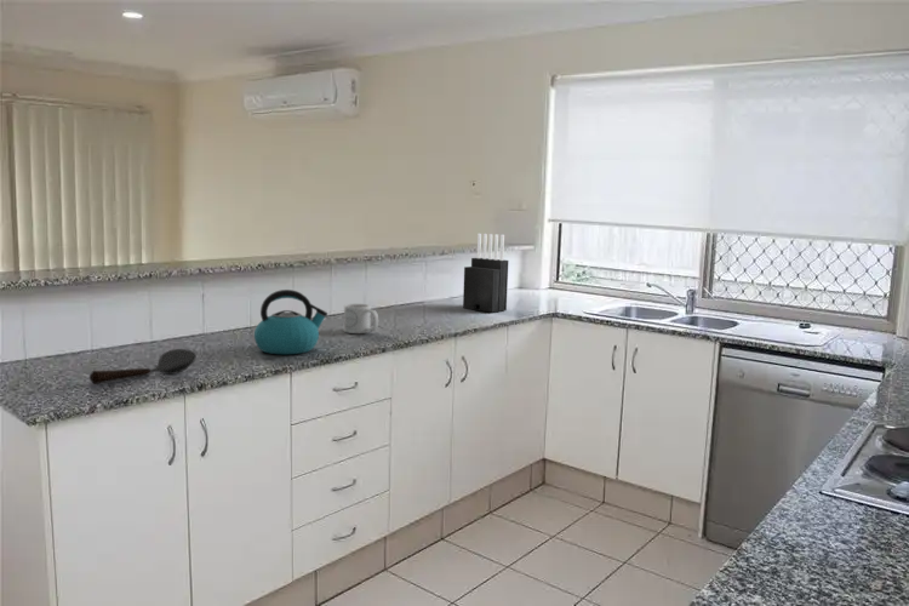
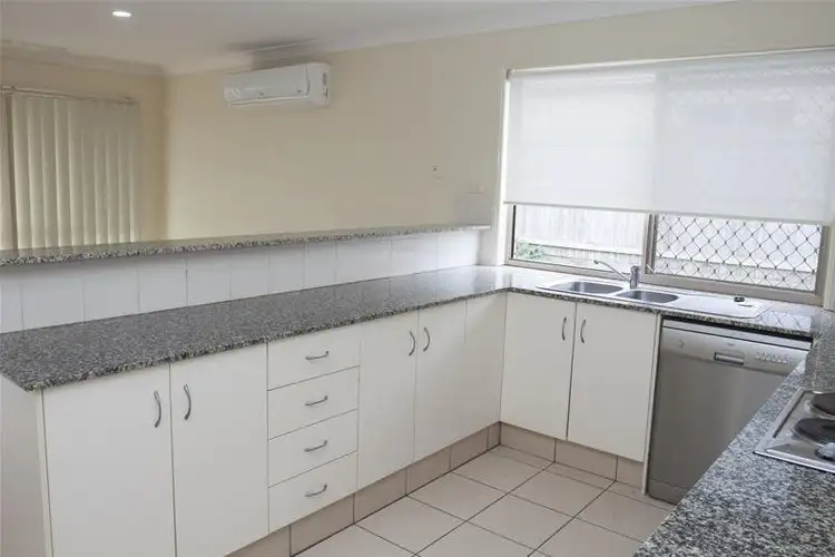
- kettle [253,288,328,355]
- knife block [462,231,509,314]
- mug [343,303,379,335]
- spoon [88,348,198,385]
